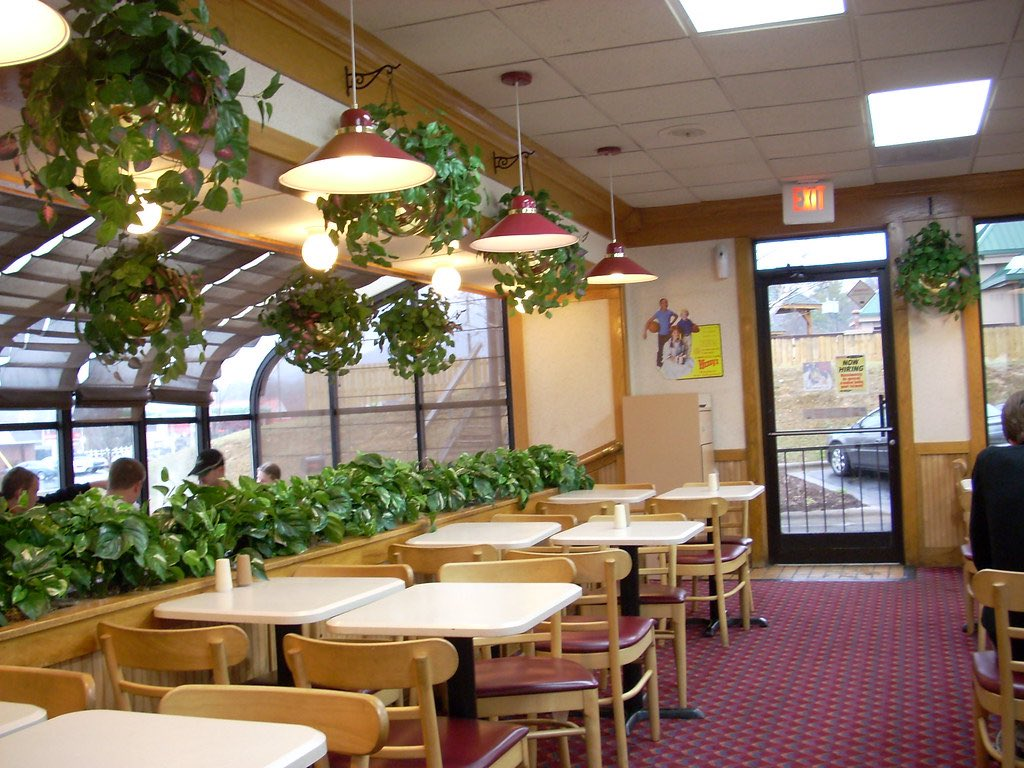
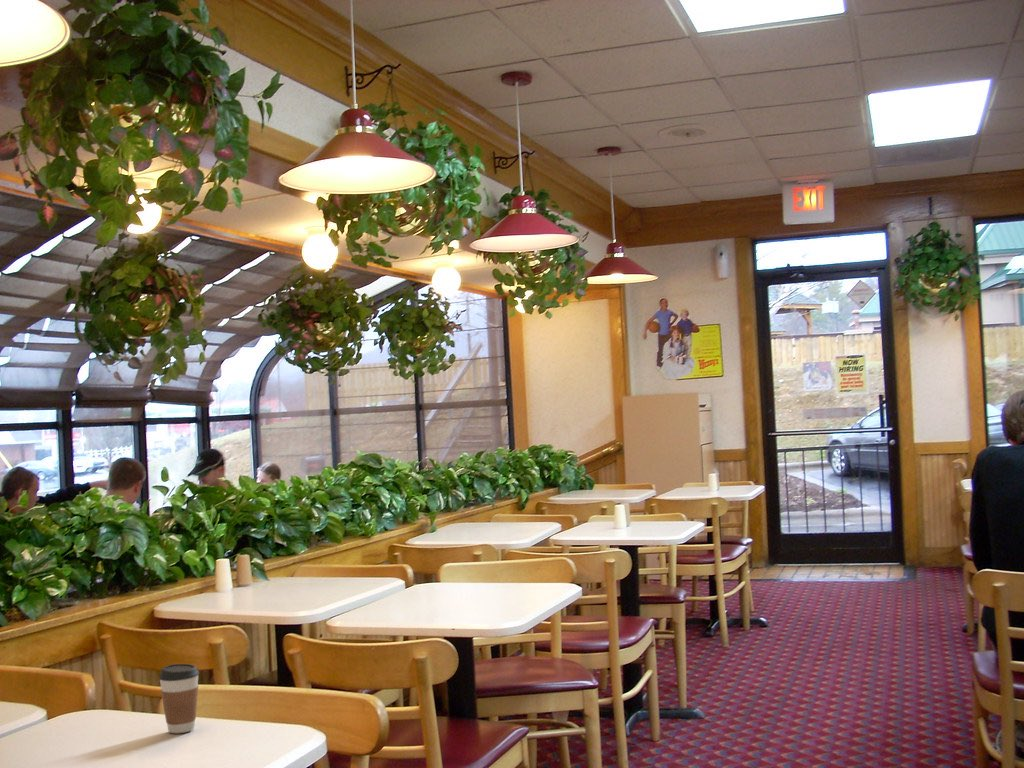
+ coffee cup [158,663,200,734]
